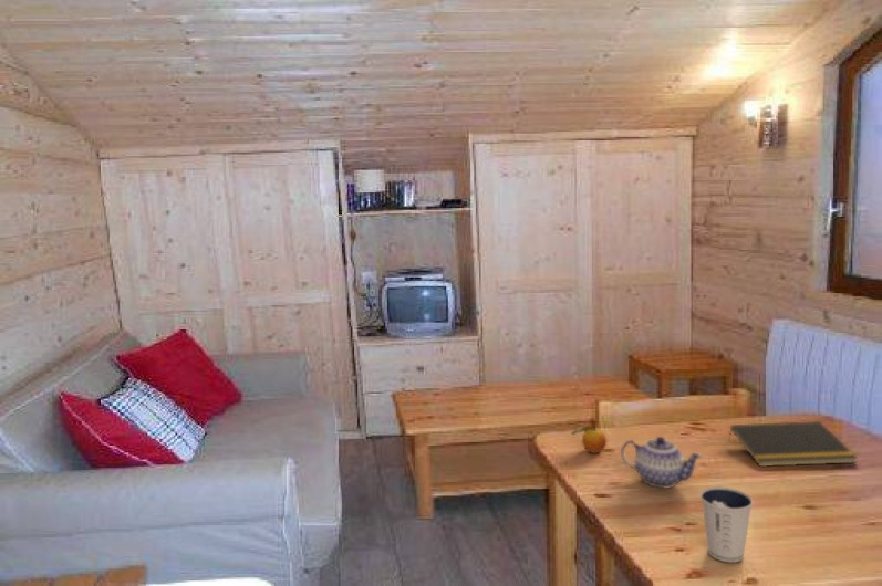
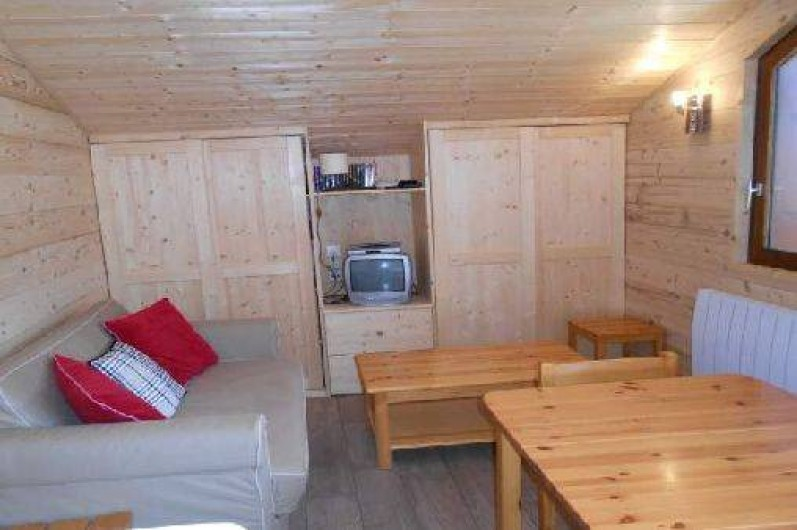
- dixie cup [699,485,754,563]
- fruit [570,425,608,454]
- teapot [620,436,704,490]
- notepad [727,420,859,468]
